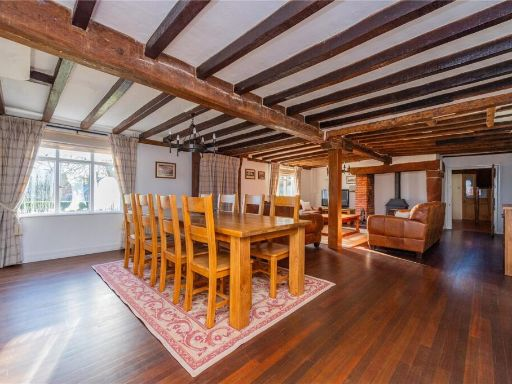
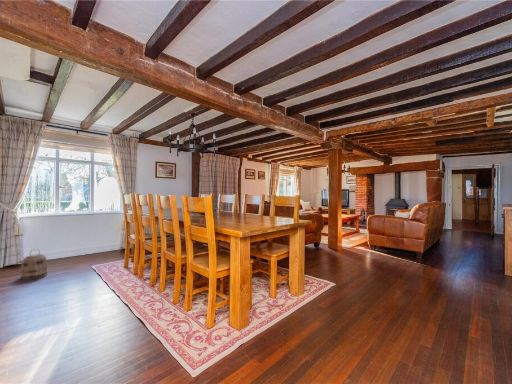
+ basket [20,248,48,281]
